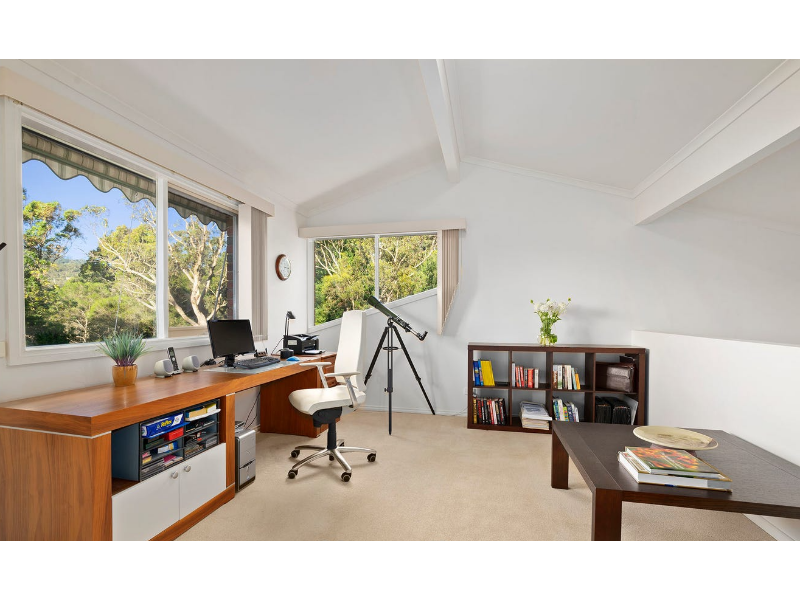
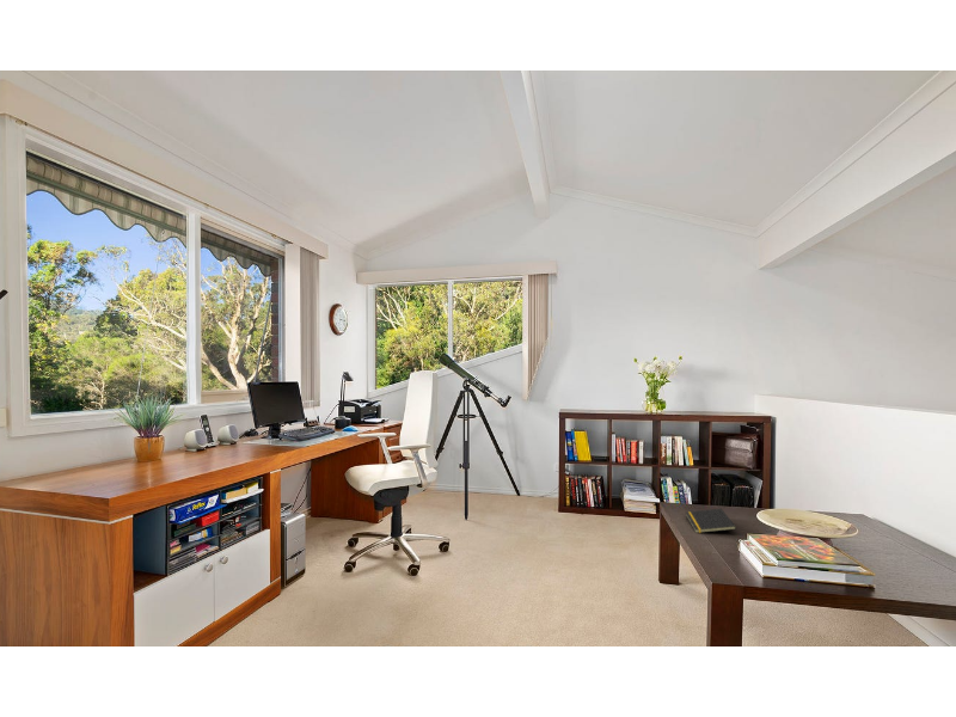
+ notepad [685,508,737,534]
